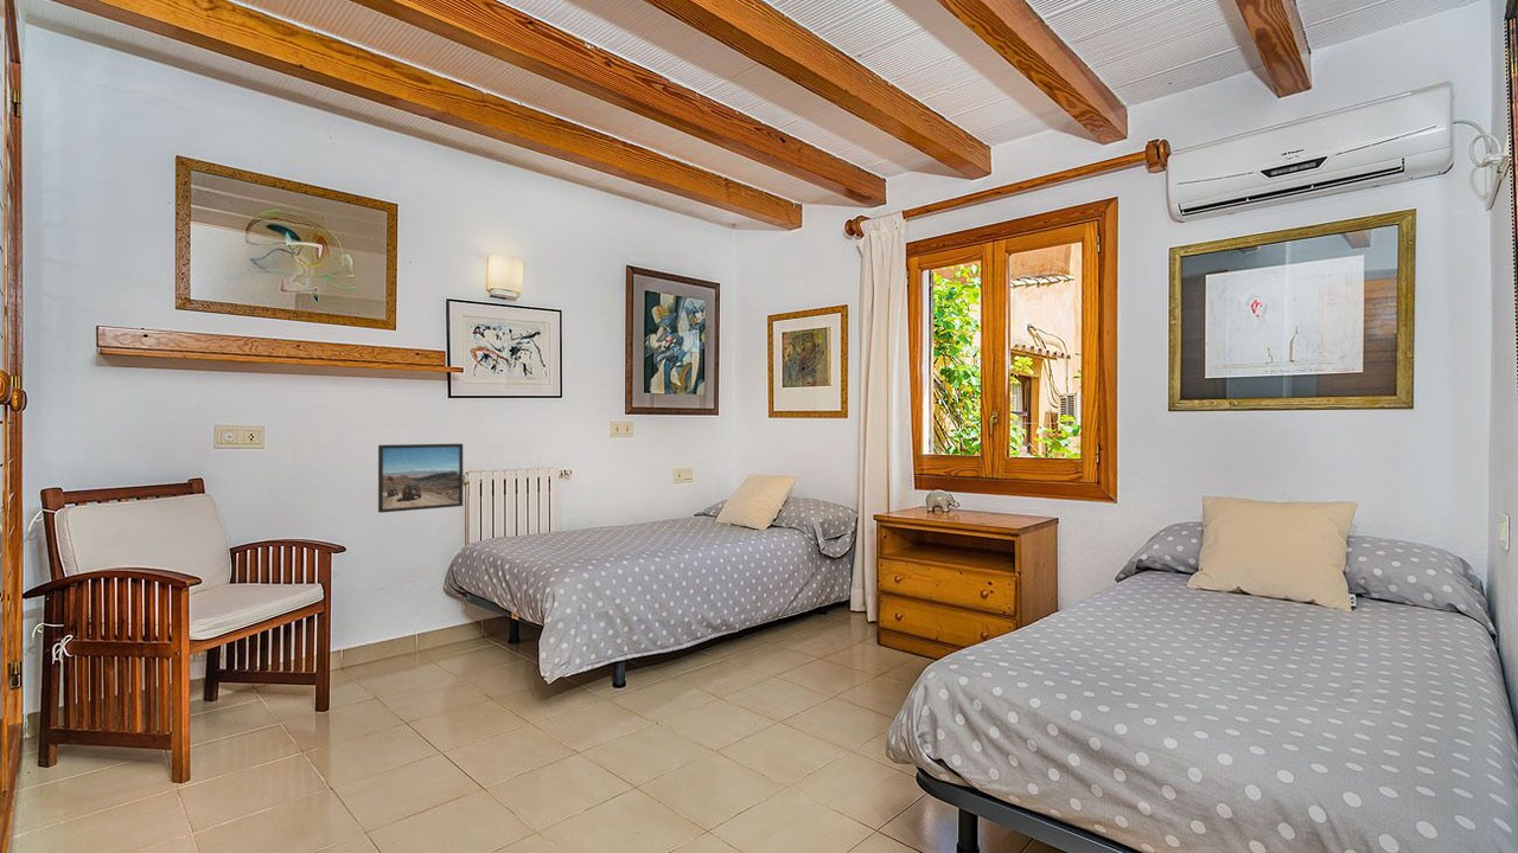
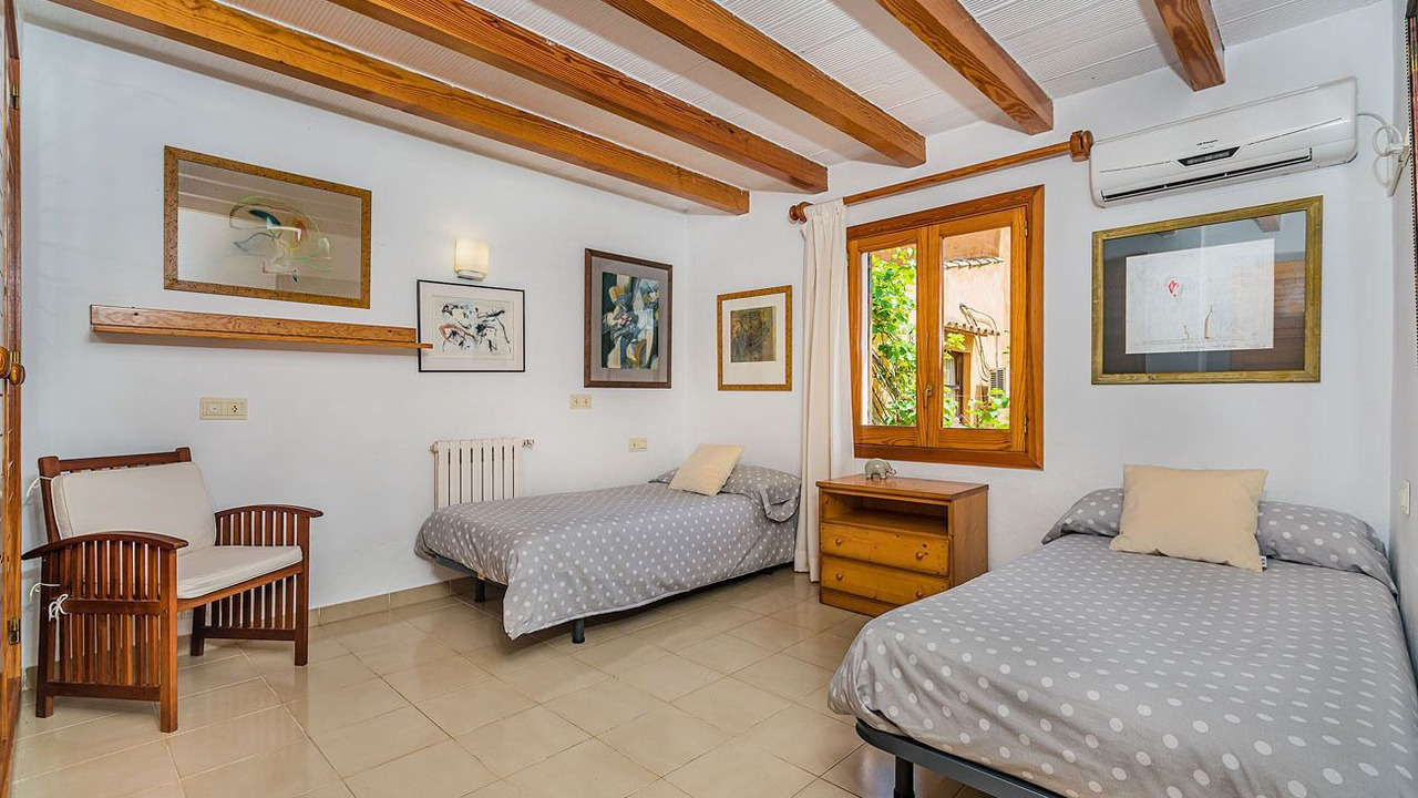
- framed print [377,443,464,514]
